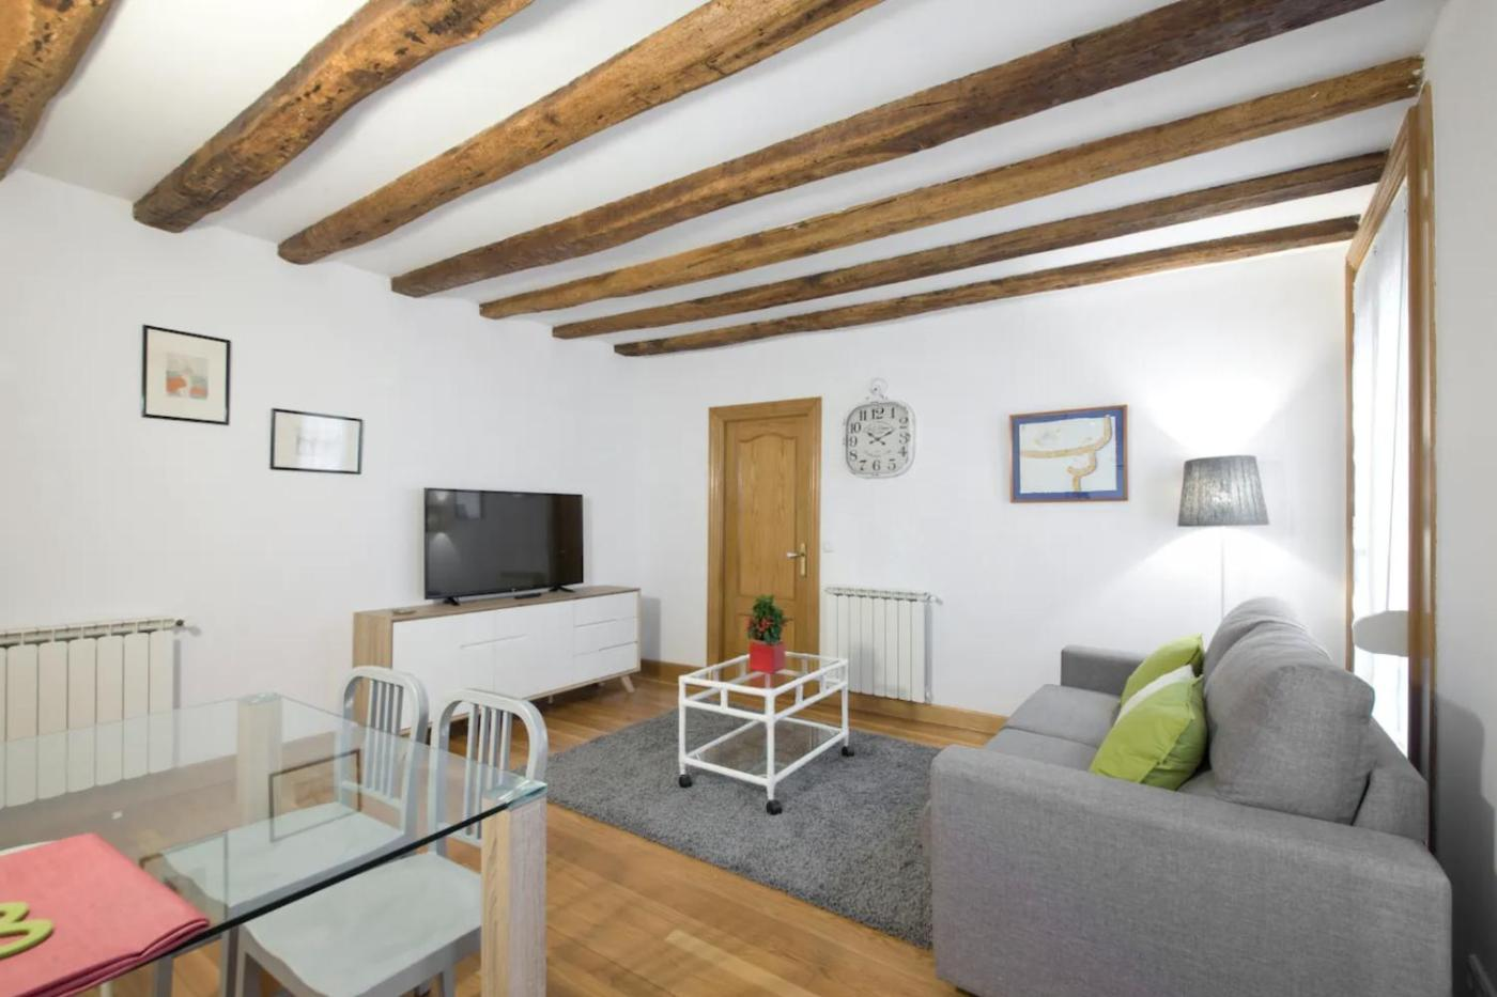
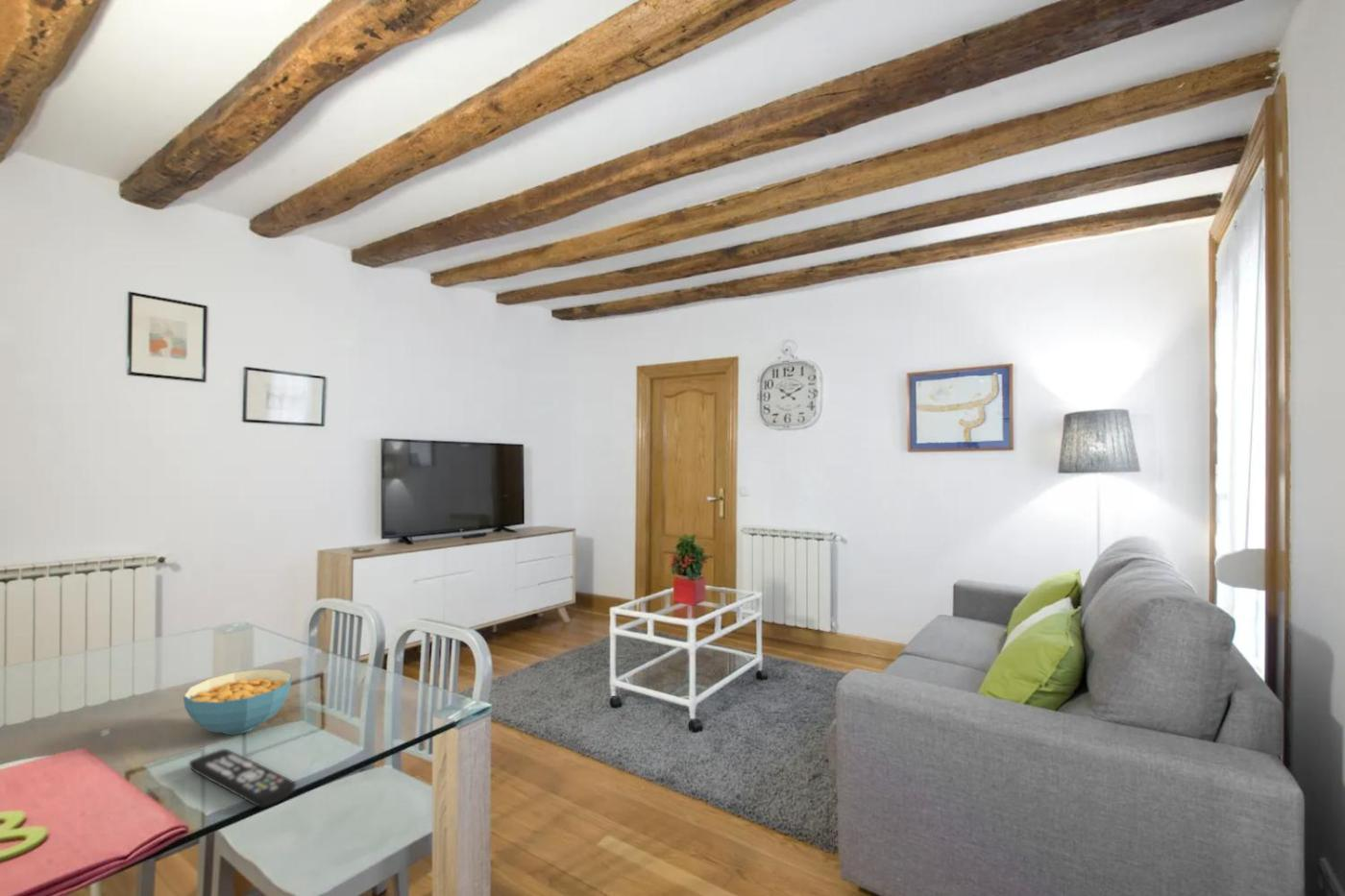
+ remote control [188,748,297,809]
+ cereal bowl [183,668,293,736]
